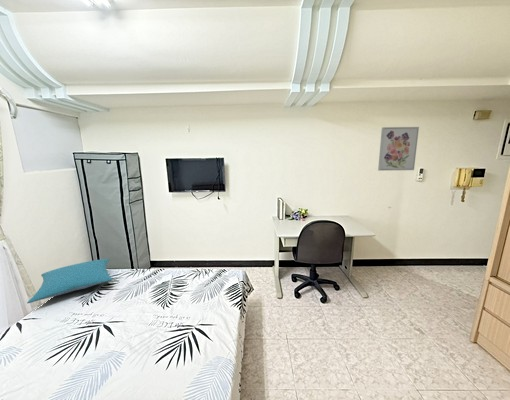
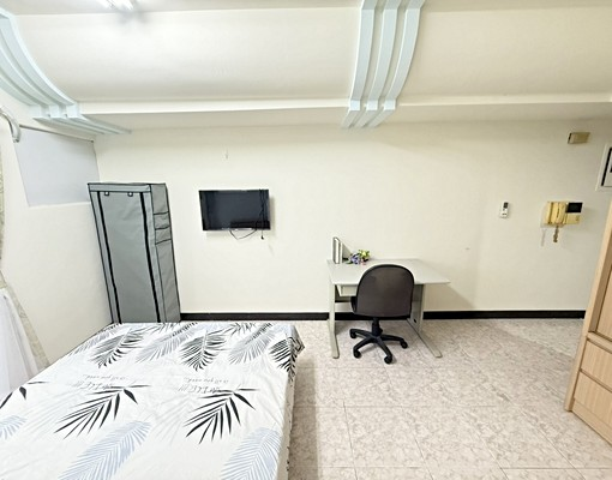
- pillow [26,258,114,304]
- wall art [377,126,420,172]
